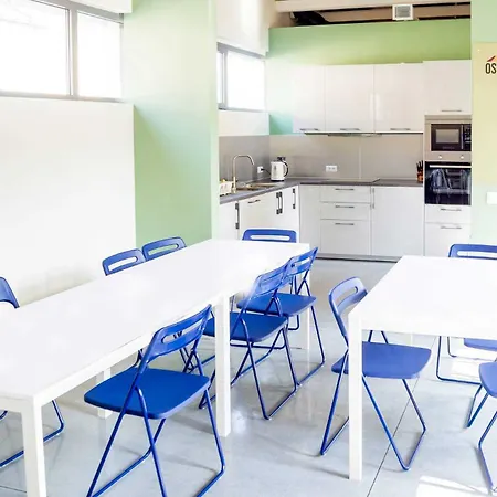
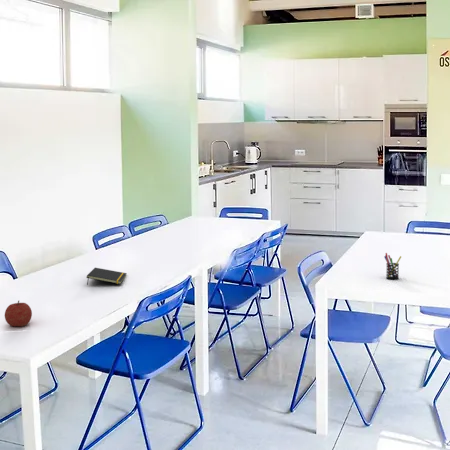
+ pen holder [383,252,402,280]
+ notepad [86,267,128,286]
+ fruit [4,300,33,327]
